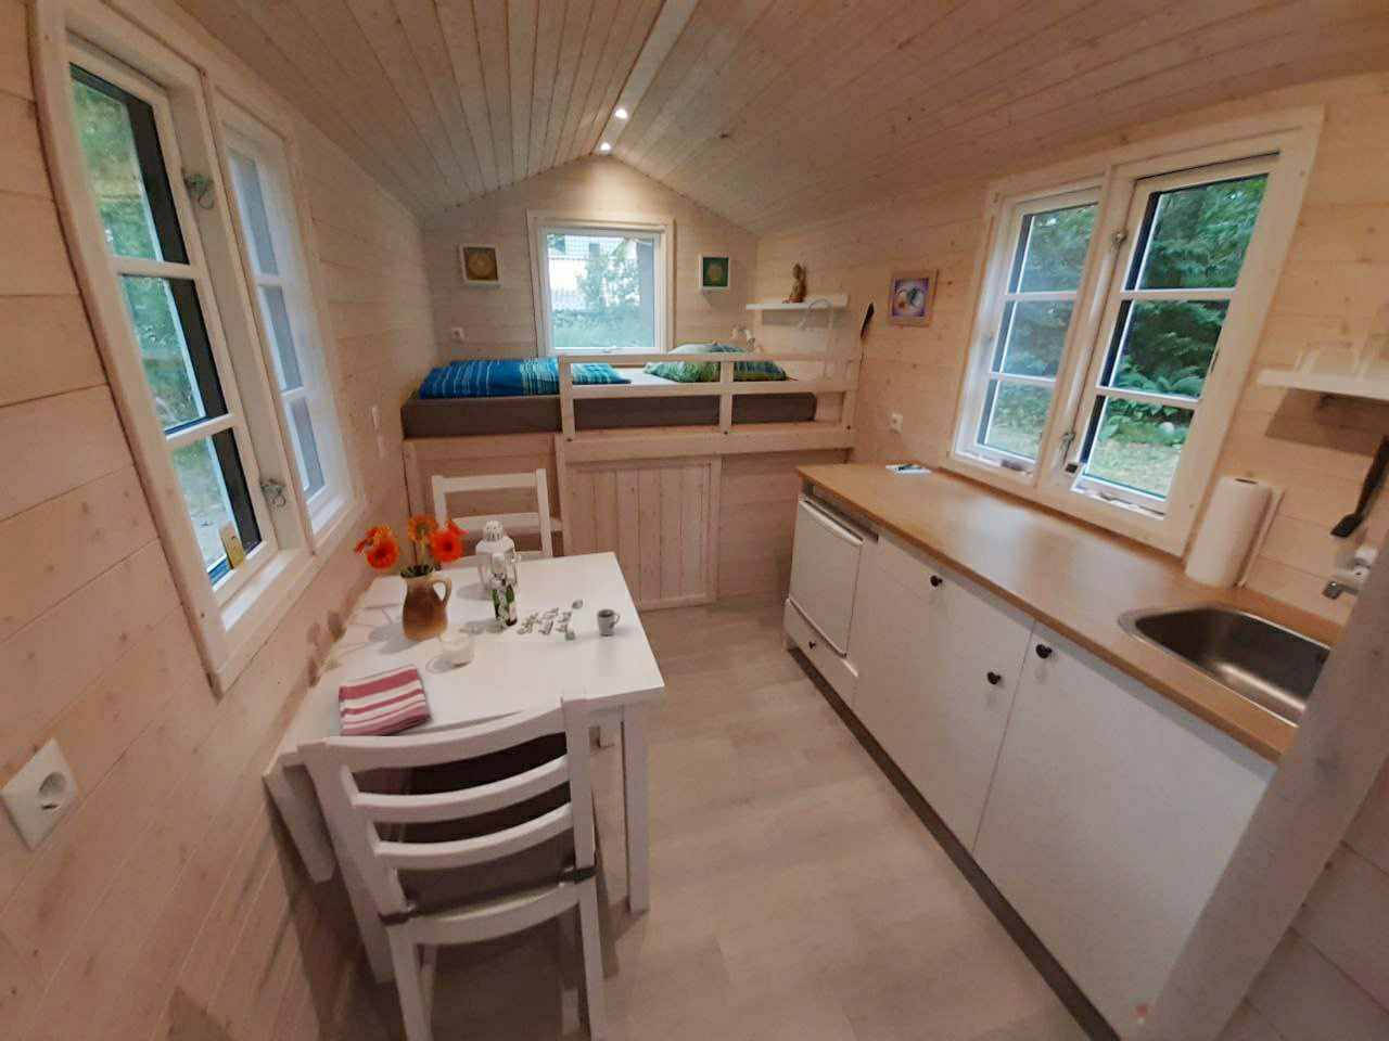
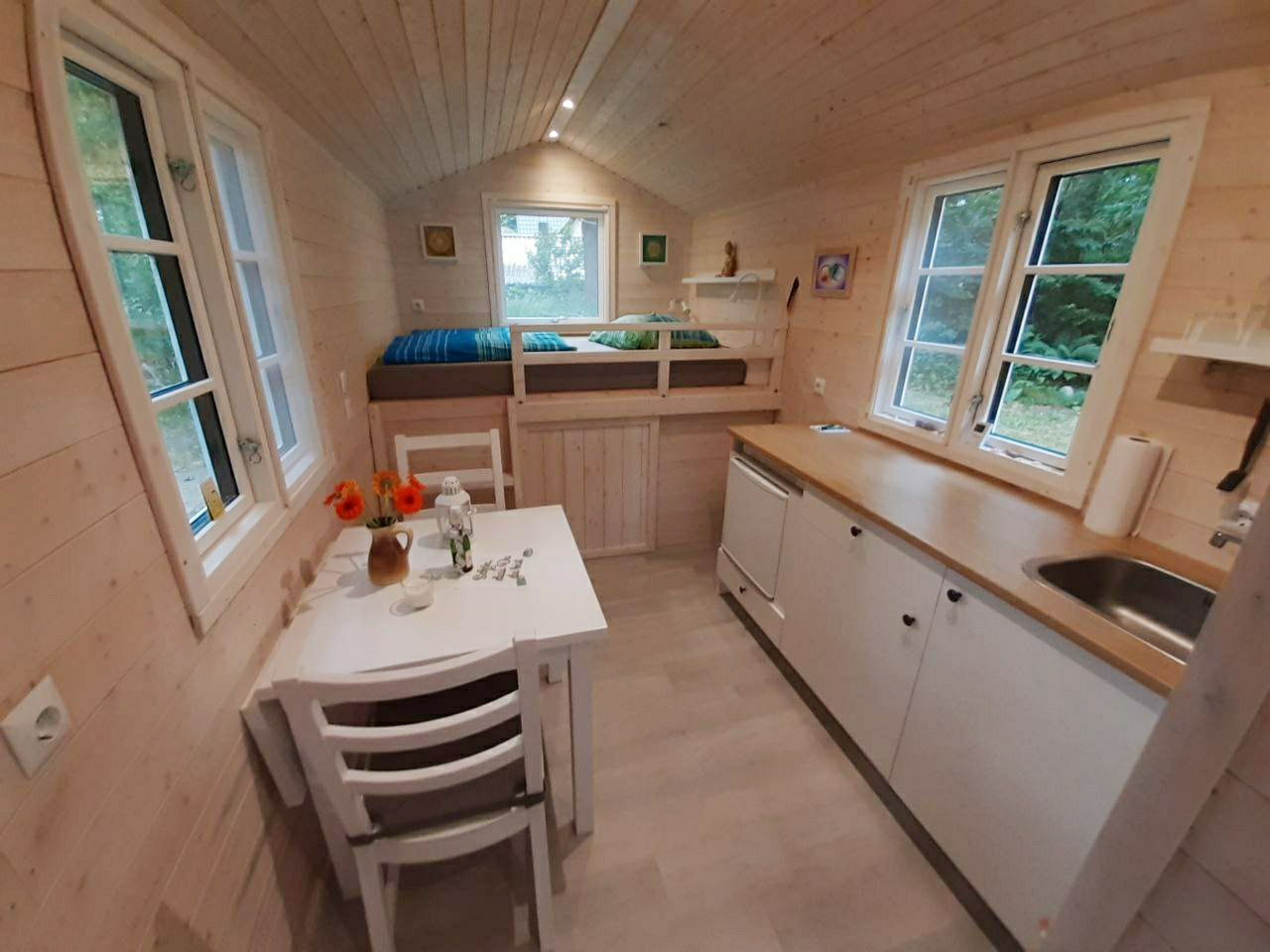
- cup [596,608,621,636]
- dish towel [338,664,432,737]
